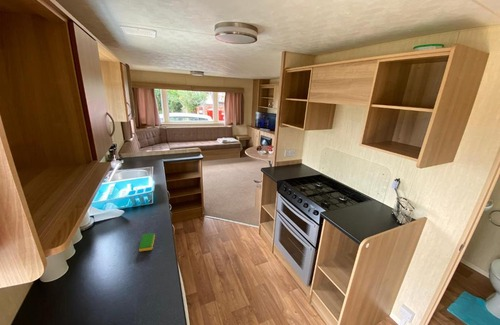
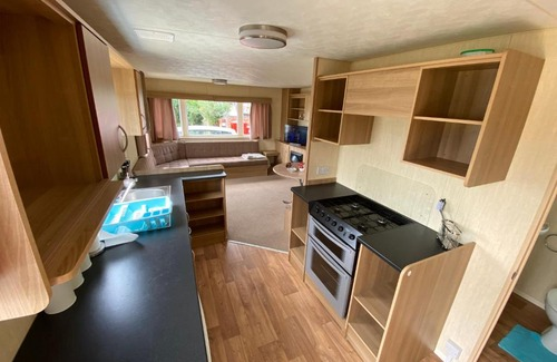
- dish sponge [138,232,156,252]
